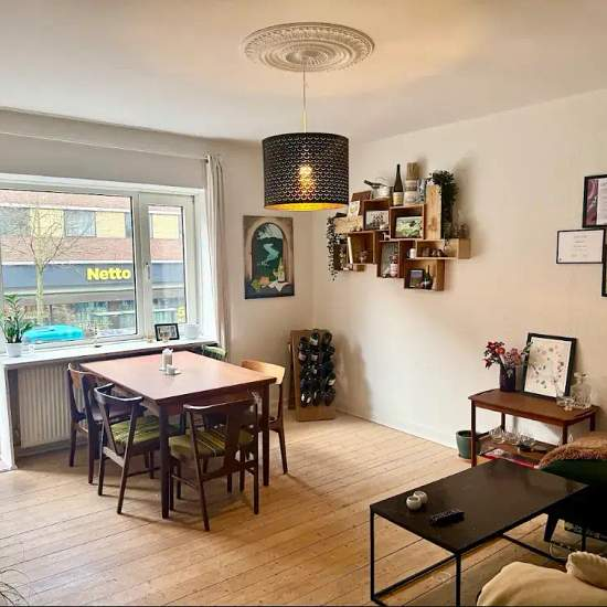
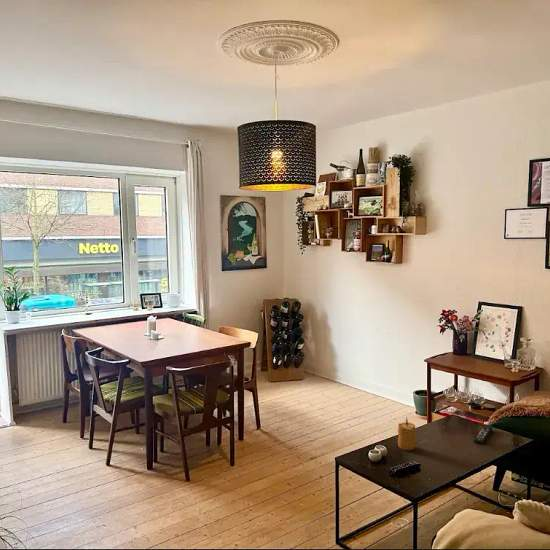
+ remote control [473,424,494,445]
+ candle [397,417,417,451]
